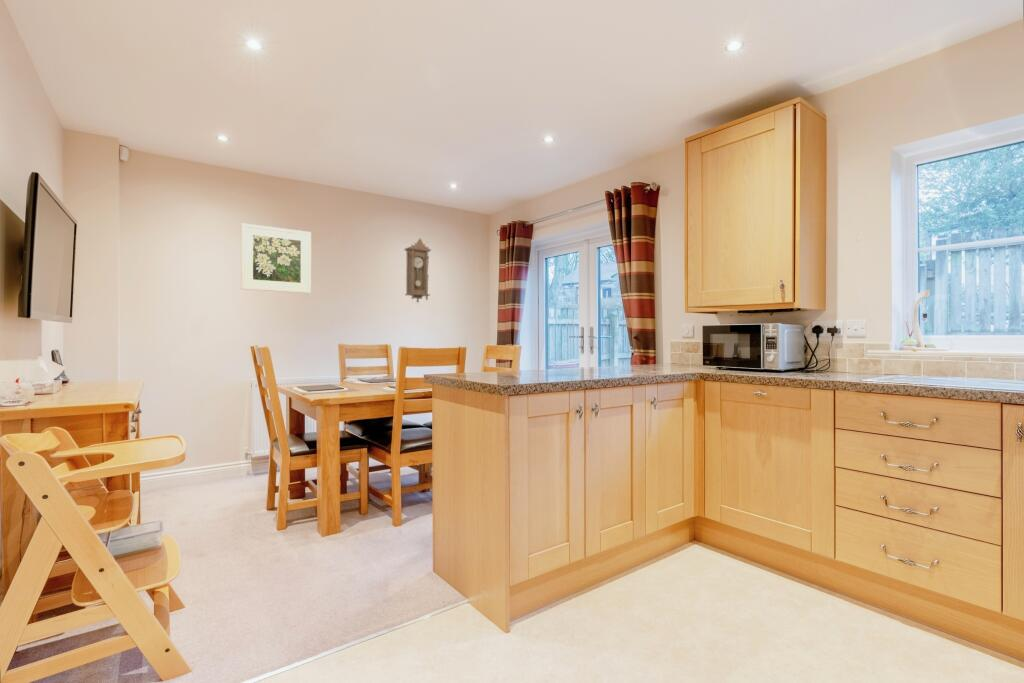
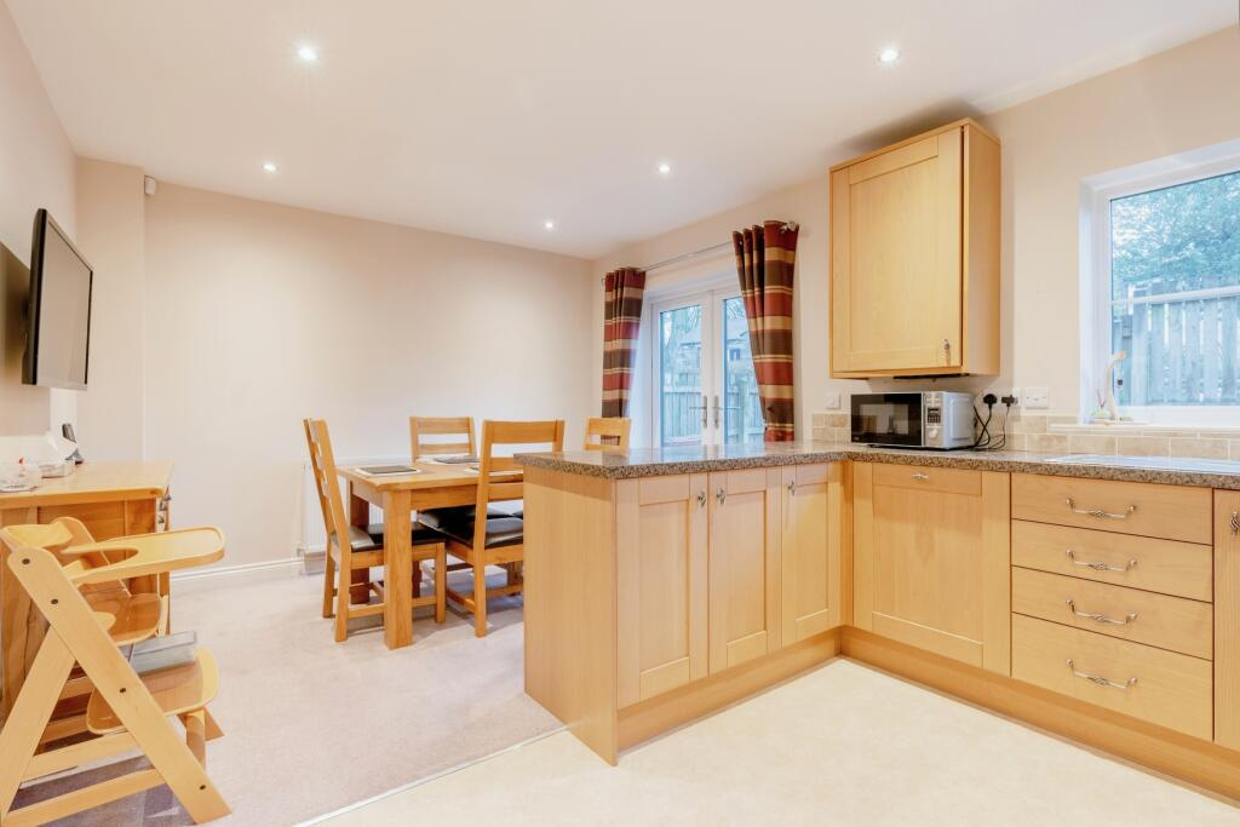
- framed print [240,222,312,294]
- pendulum clock [404,238,432,304]
